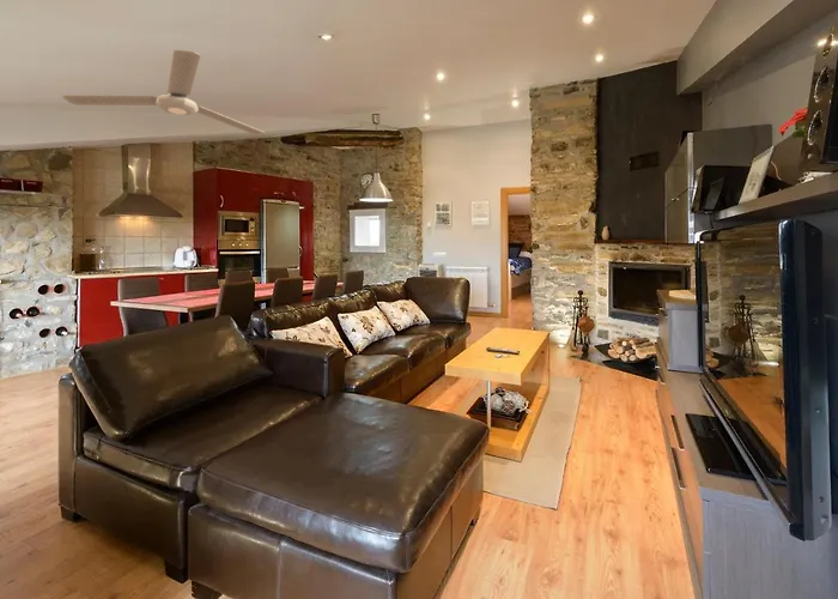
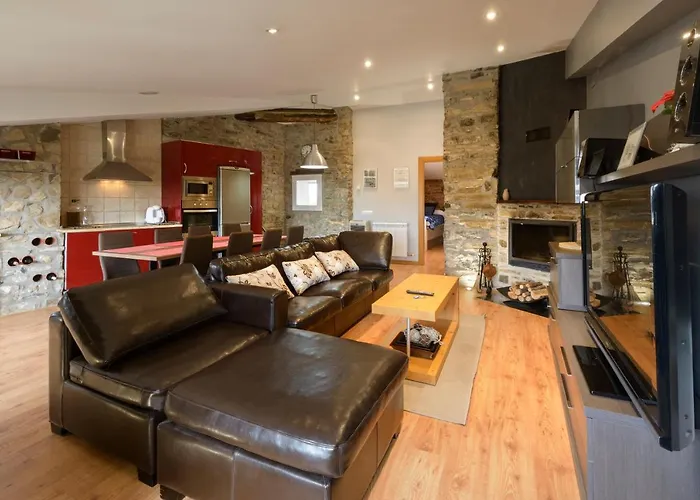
- ceiling fan [61,49,266,135]
